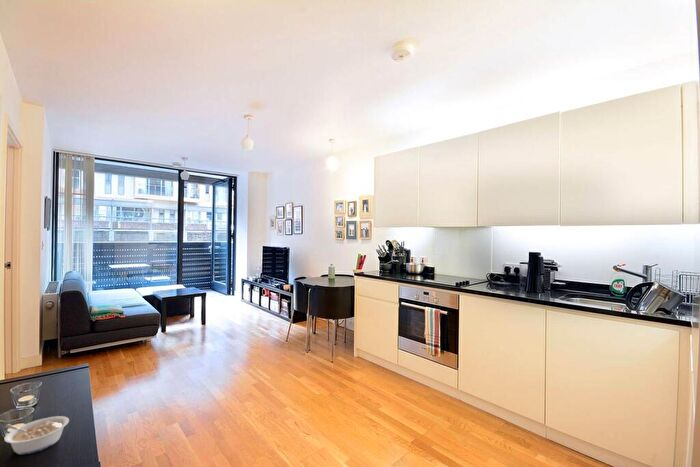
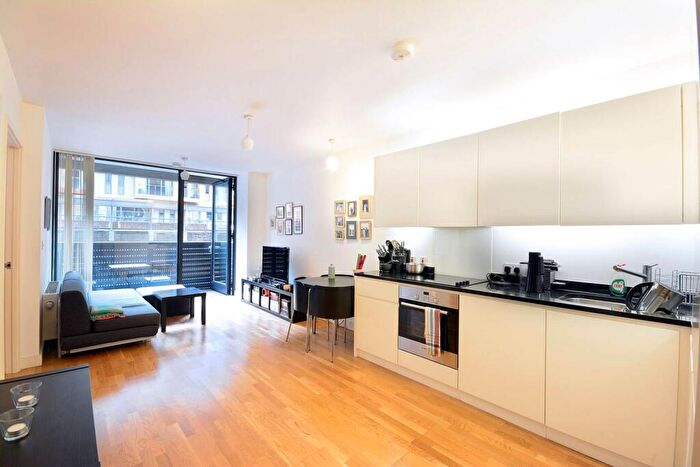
- legume [3,415,70,455]
